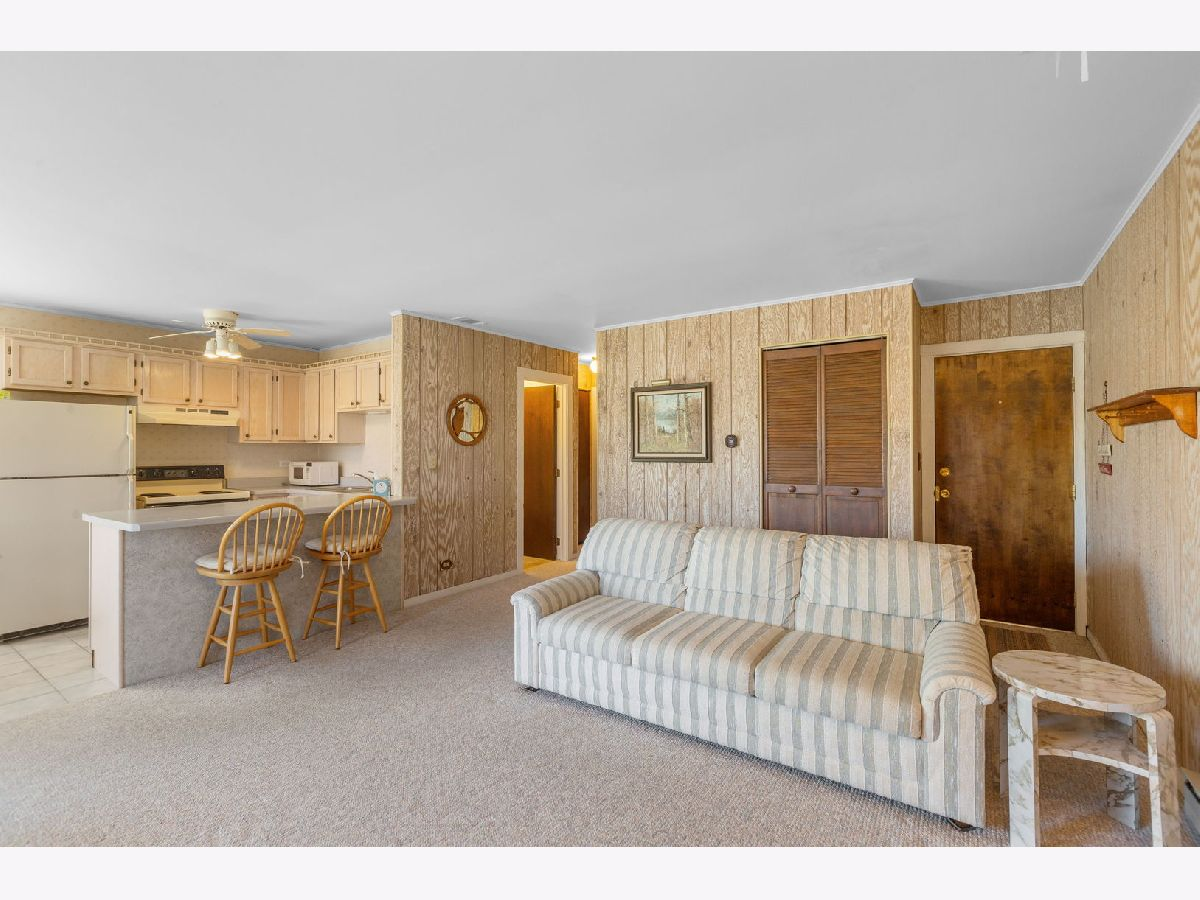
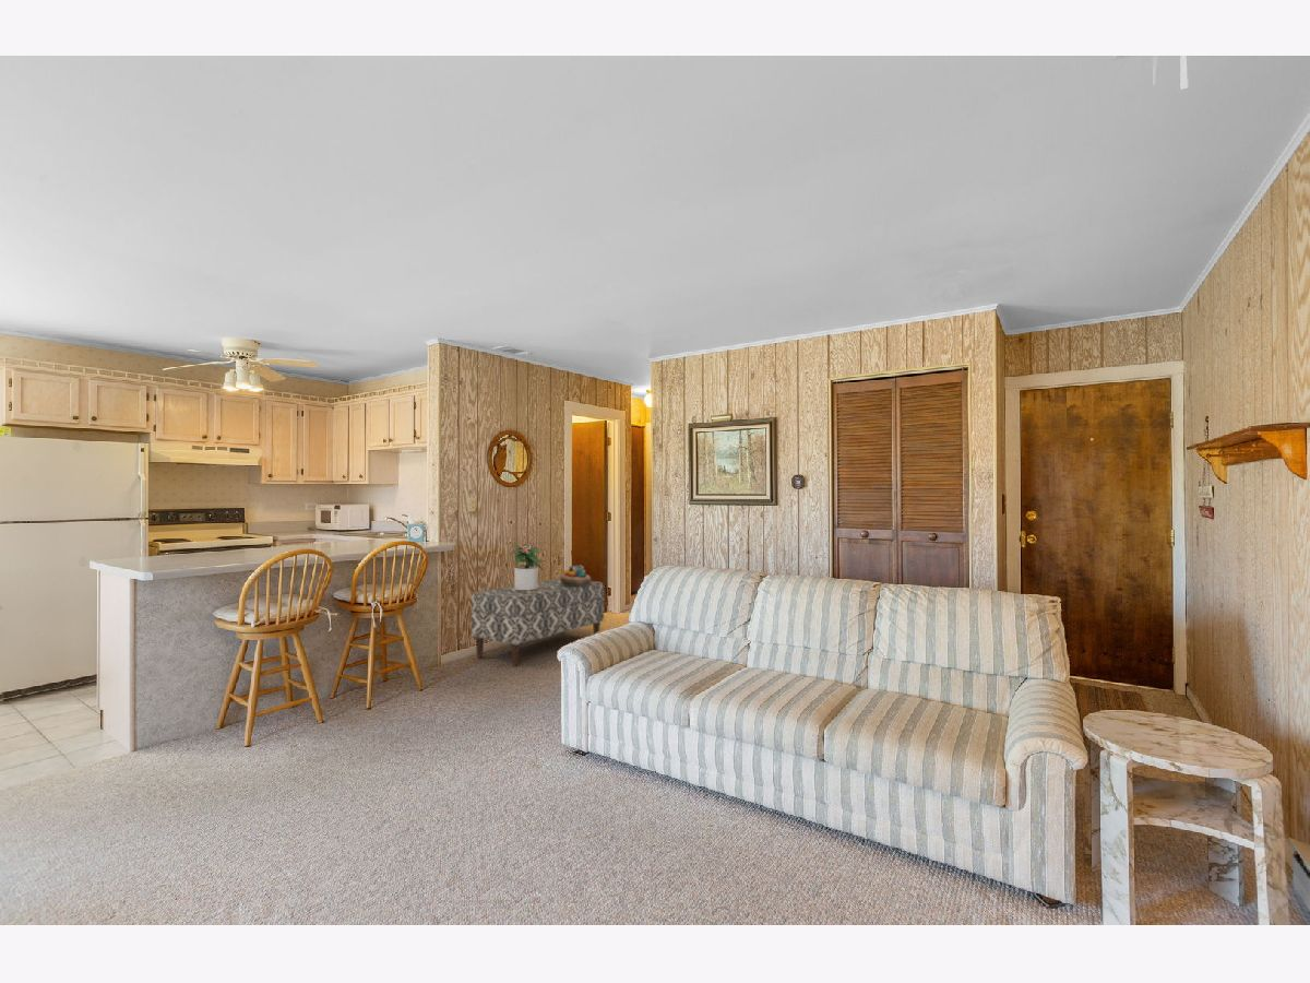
+ decorative bowl [559,564,593,587]
+ potted plant [504,543,545,591]
+ bench [471,578,605,666]
